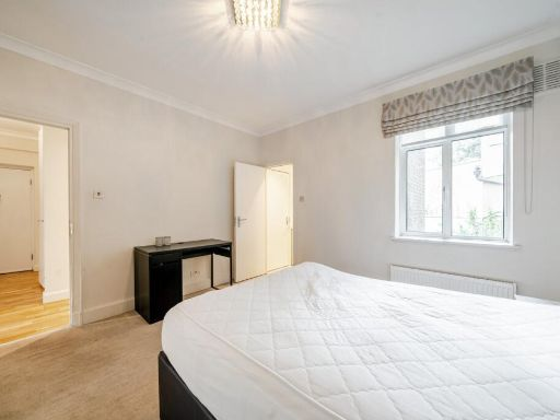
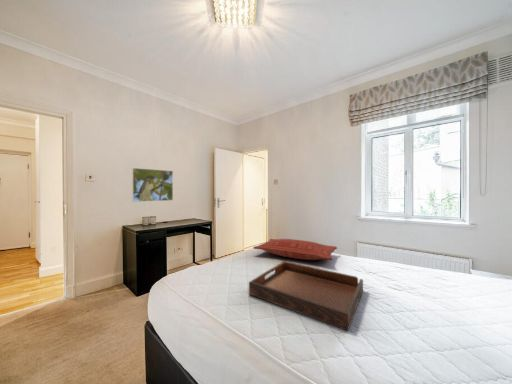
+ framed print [131,167,174,203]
+ pillow [252,238,338,261]
+ serving tray [248,260,364,332]
